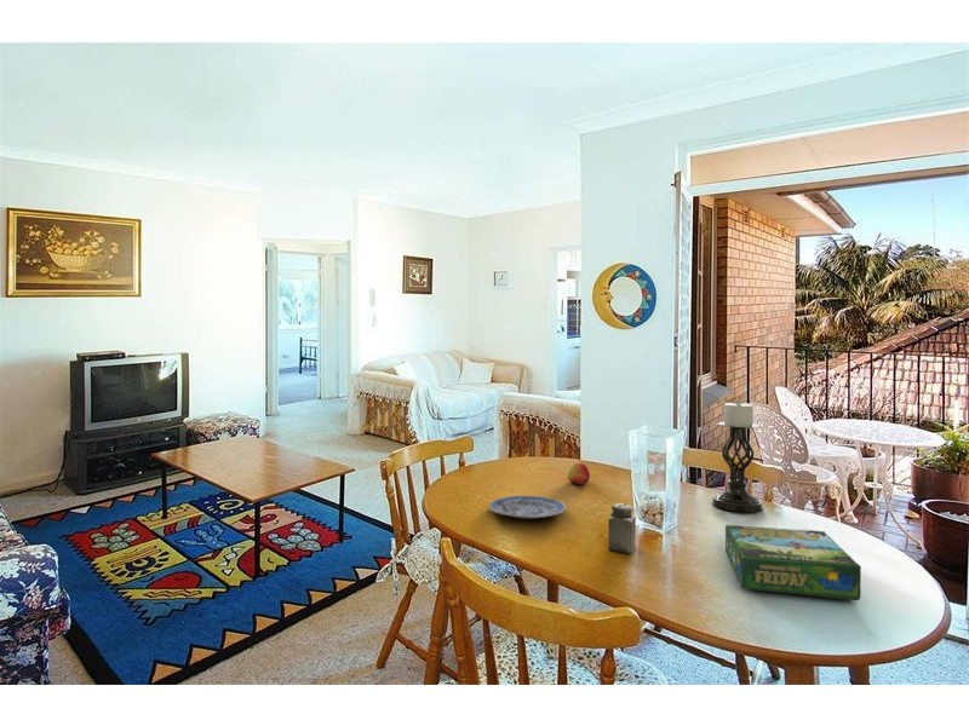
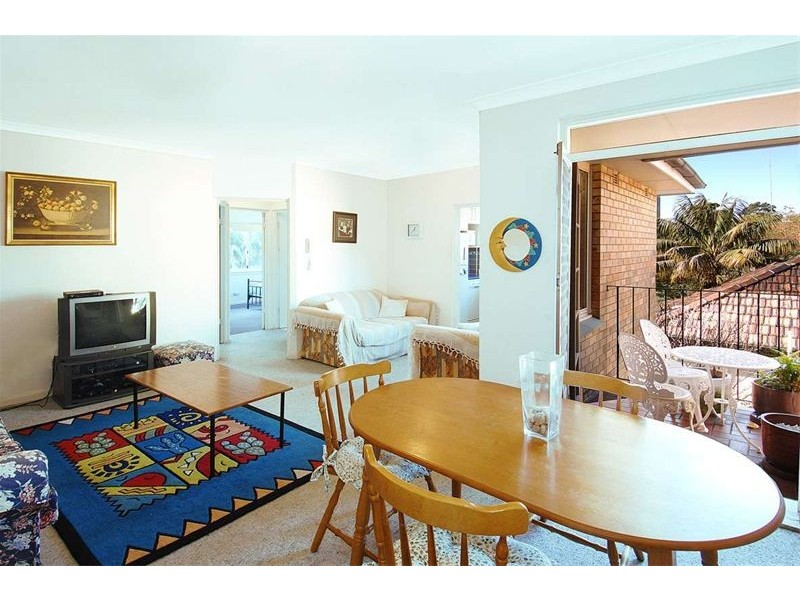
- salt shaker [607,502,637,554]
- board game [724,524,862,601]
- plate [487,495,568,520]
- candle holder [711,398,764,513]
- apple [567,462,591,485]
